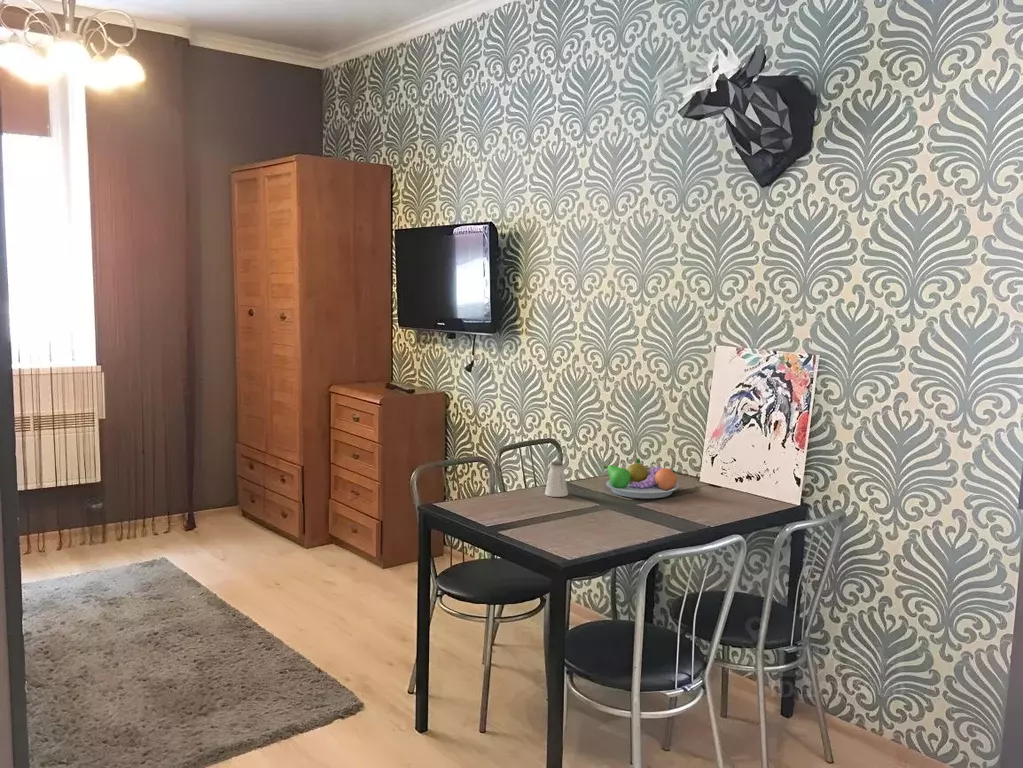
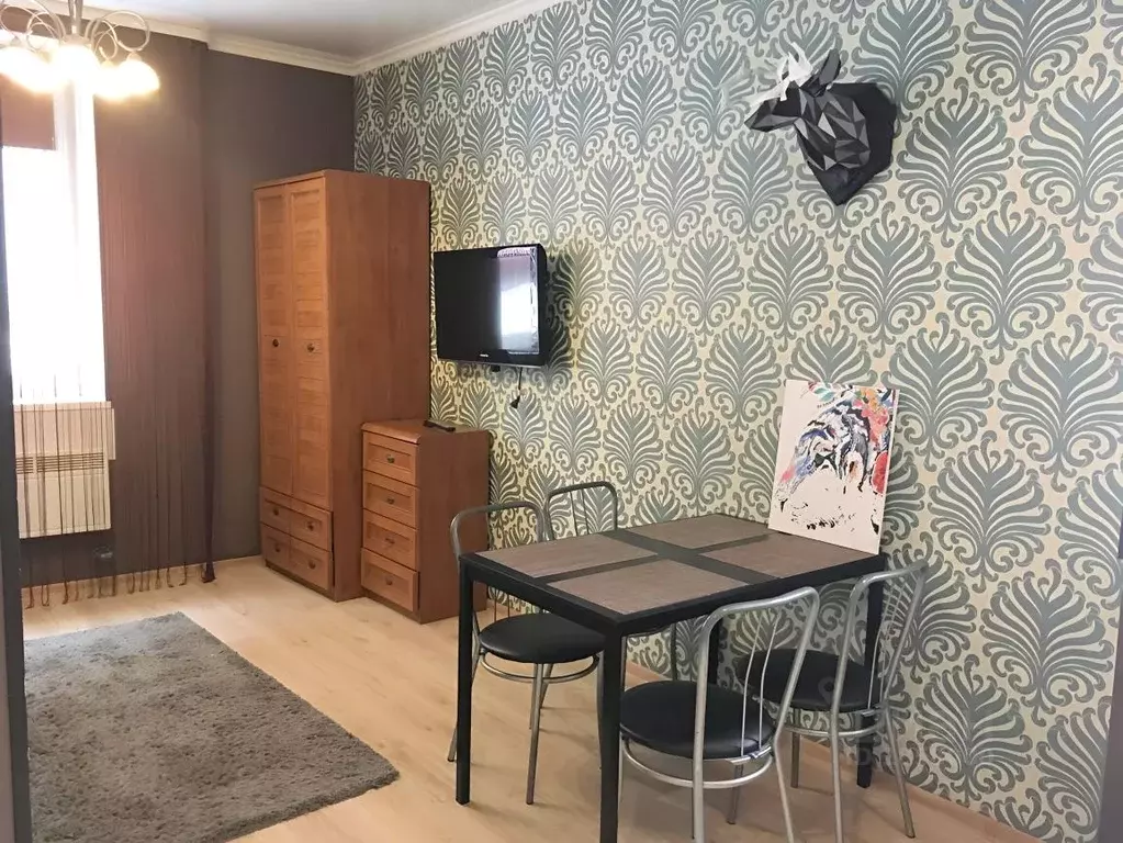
- fruit bowl [603,458,680,499]
- saltshaker [544,460,569,498]
